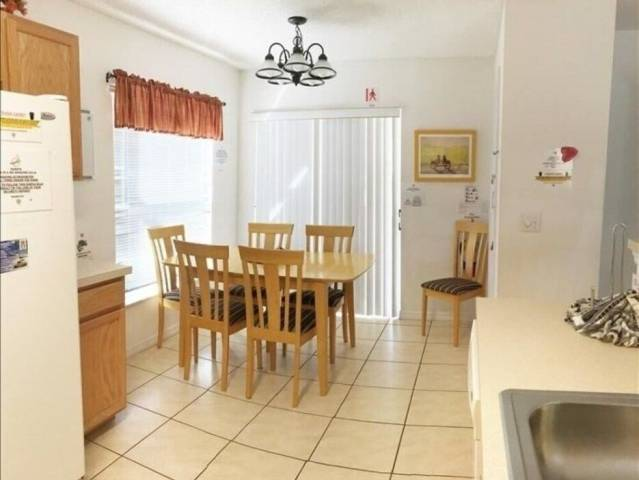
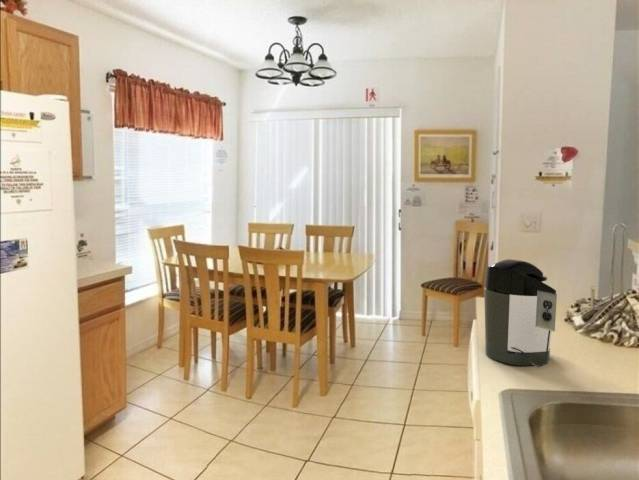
+ coffee maker [483,258,558,368]
